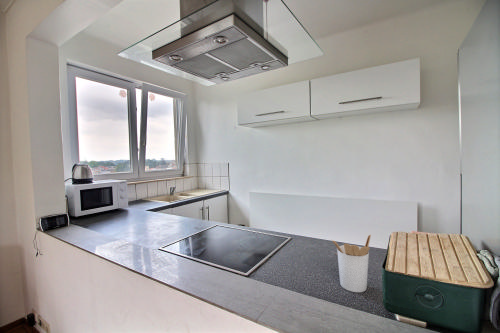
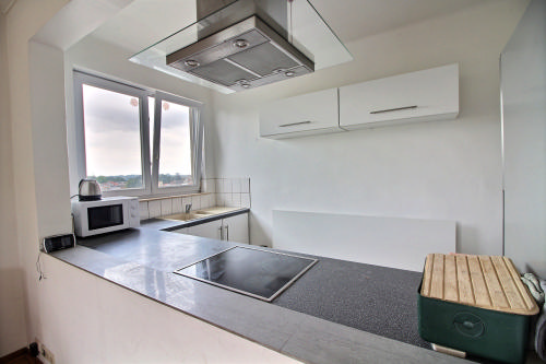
- utensil holder [332,234,372,293]
